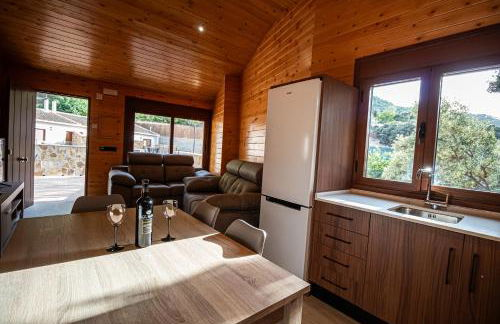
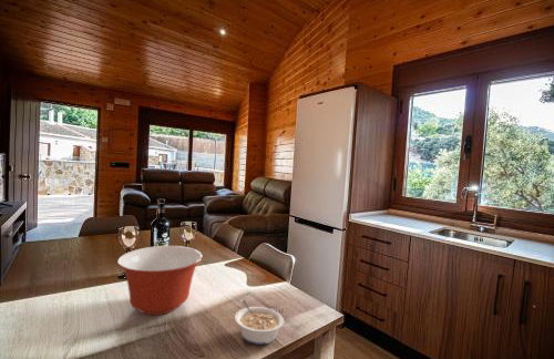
+ legume [234,299,285,346]
+ mixing bowl [116,245,204,316]
